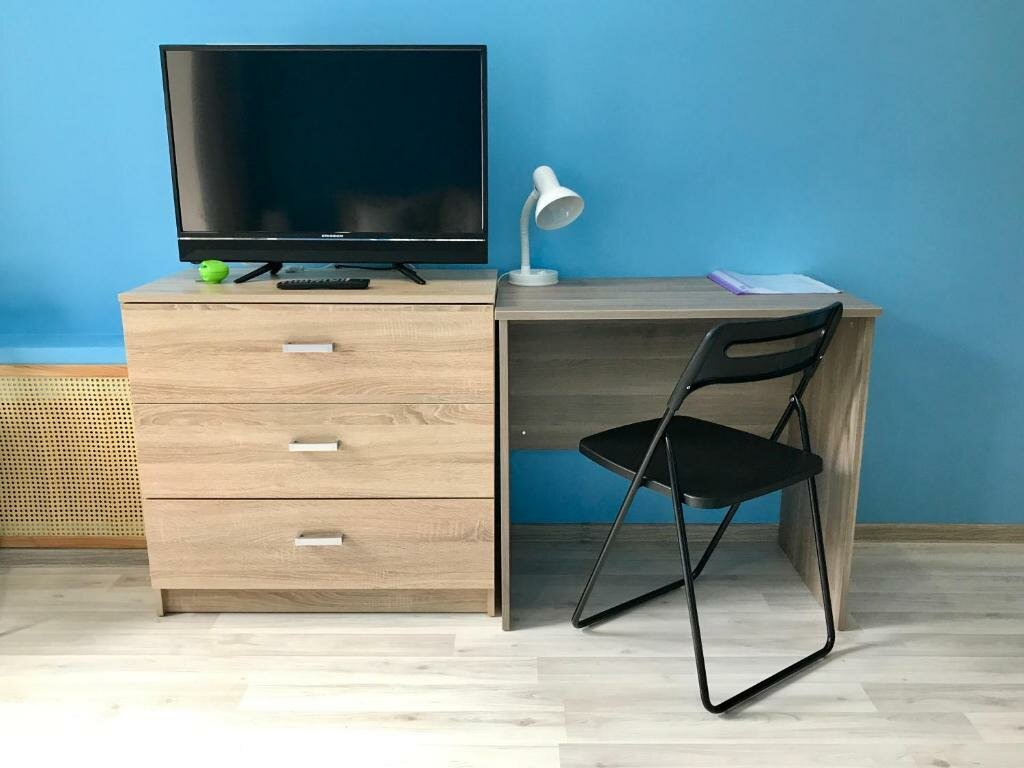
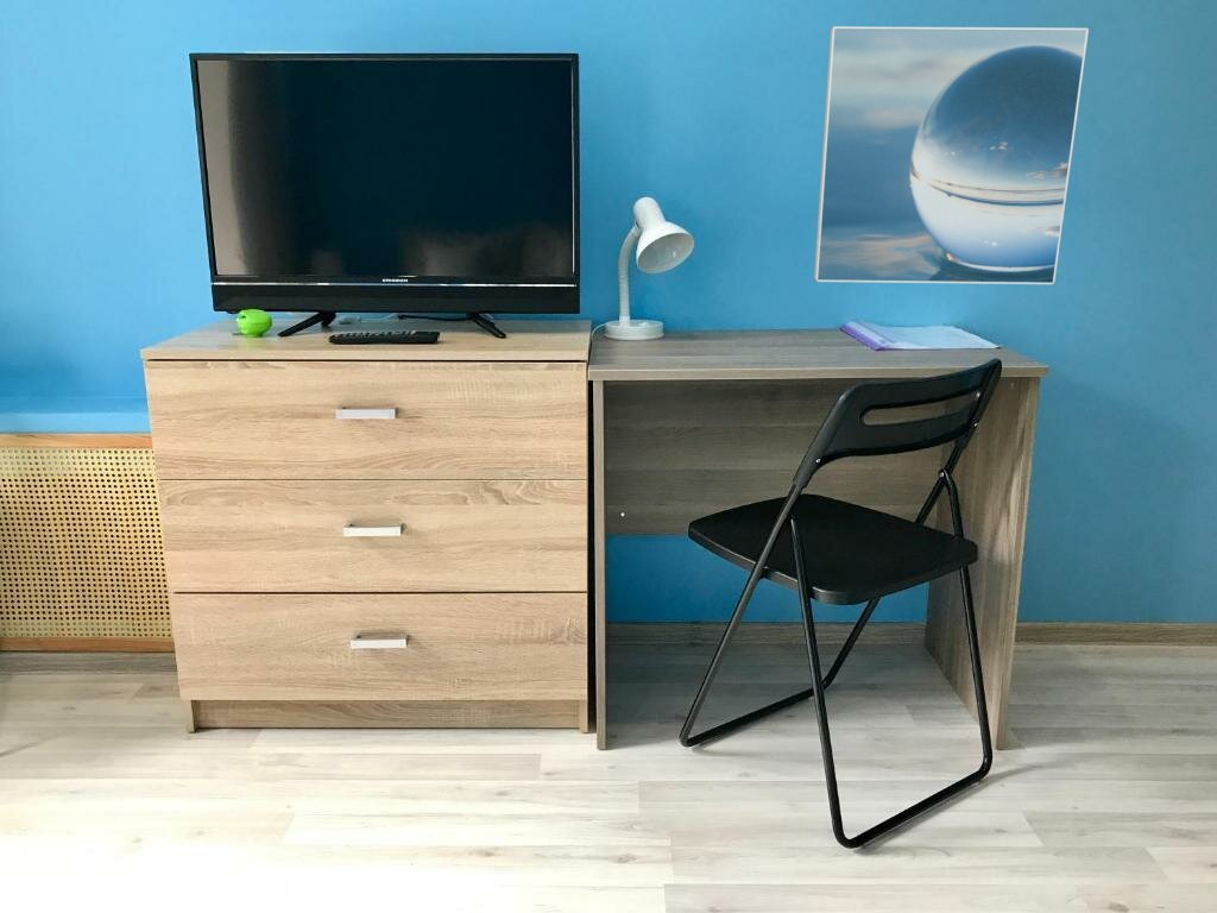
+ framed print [813,25,1090,285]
